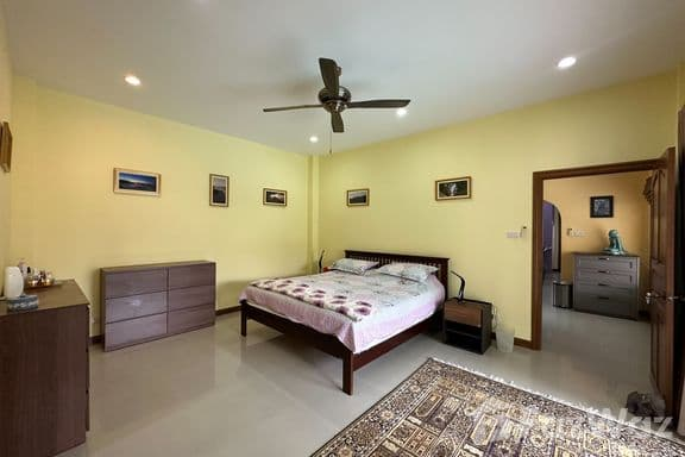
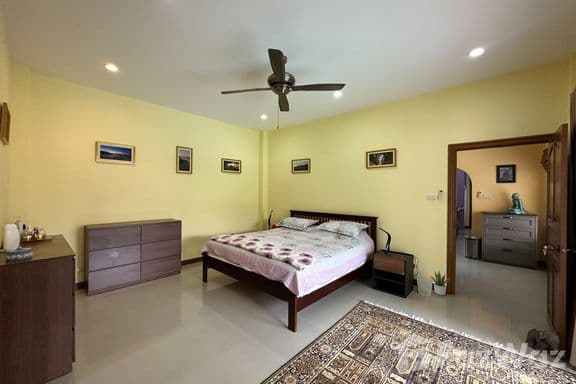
+ potted plant [430,271,451,296]
